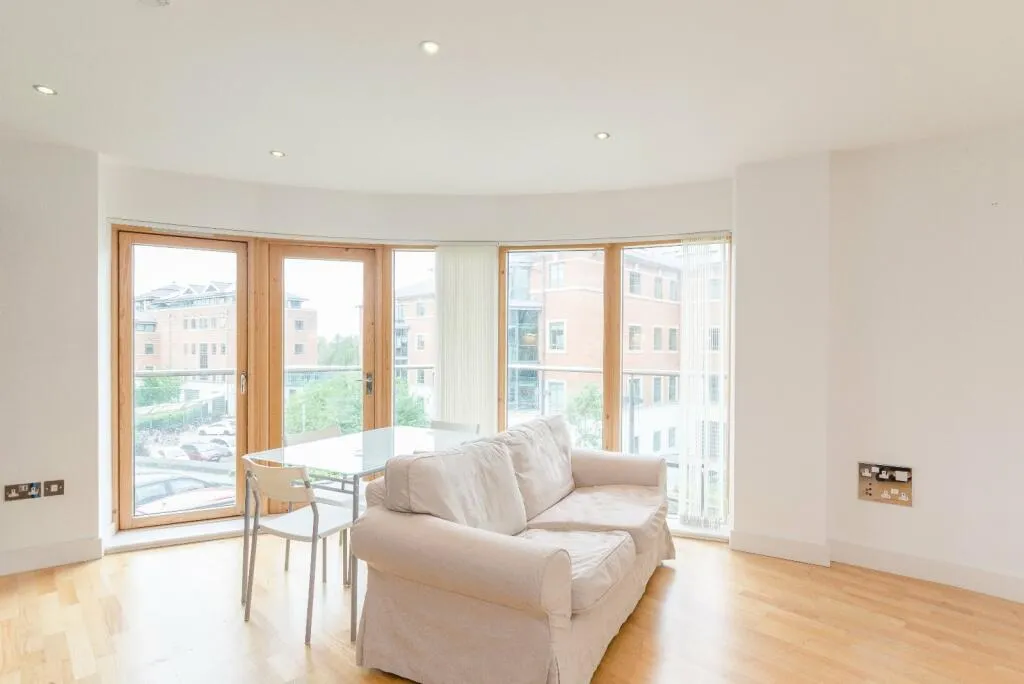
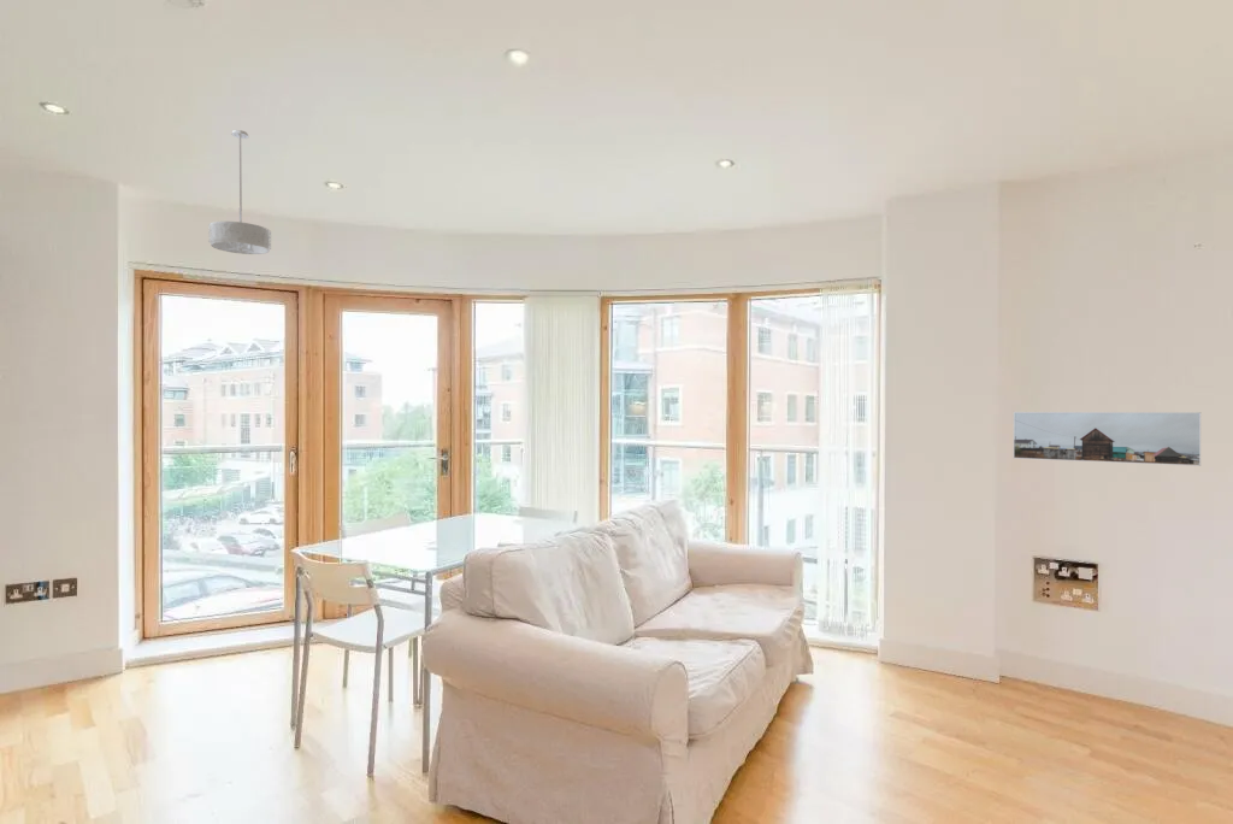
+ ceiling light fixture [207,129,272,255]
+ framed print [1013,411,1202,467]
